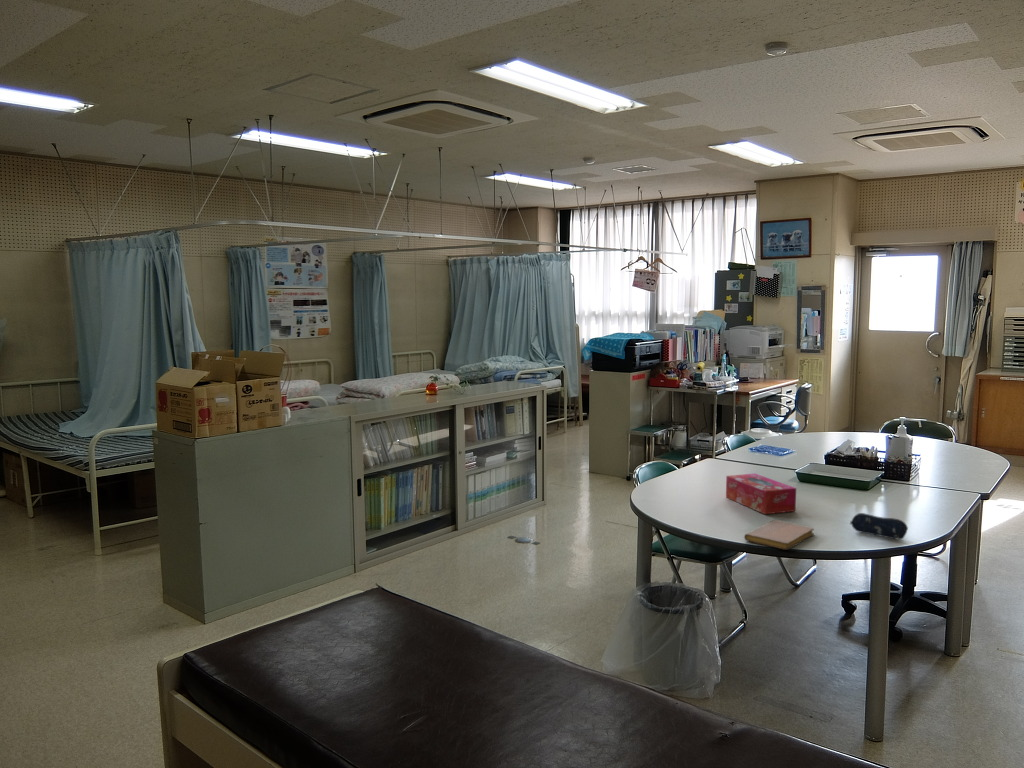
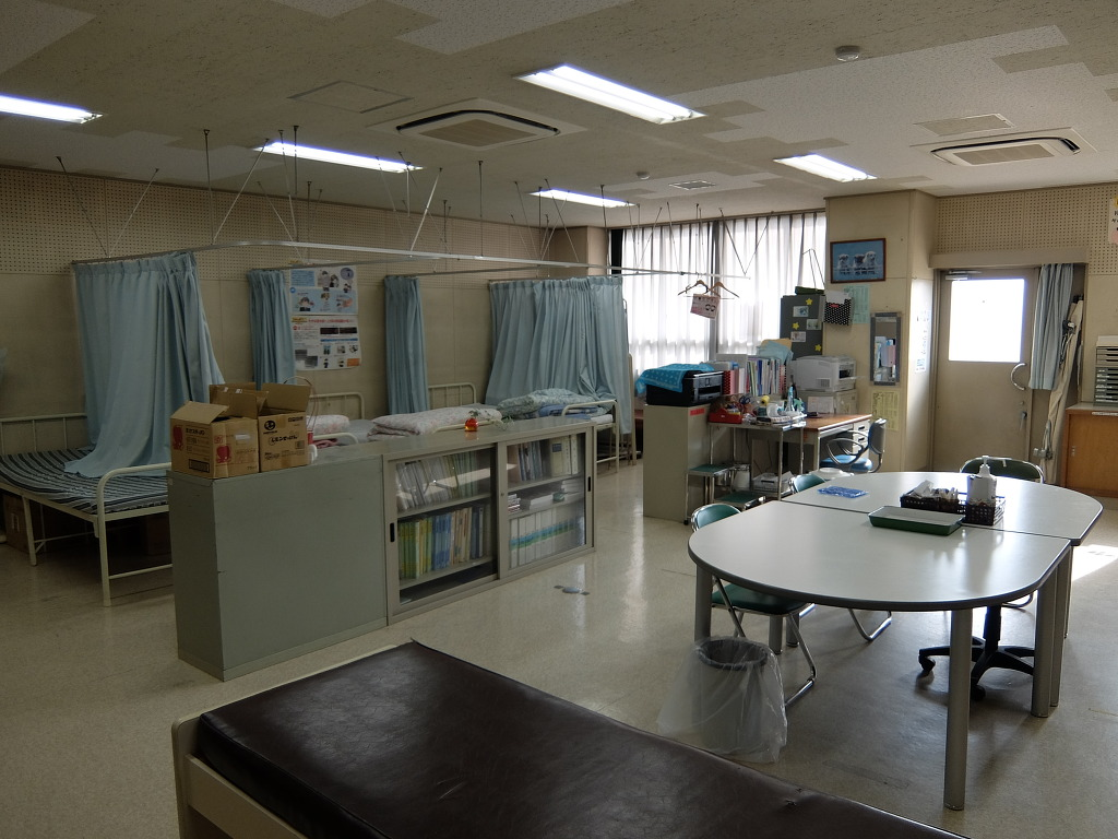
- pencil case [849,512,909,541]
- notebook [743,519,815,551]
- tissue box [725,473,797,515]
